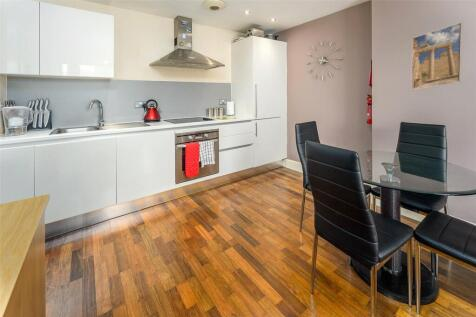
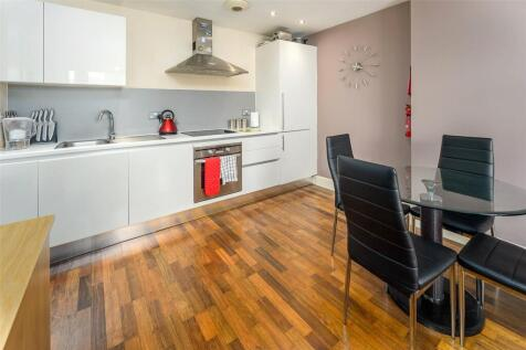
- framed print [410,21,463,92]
